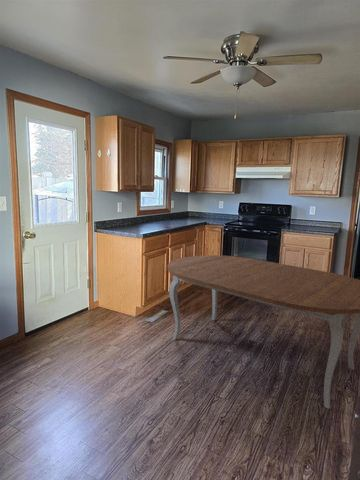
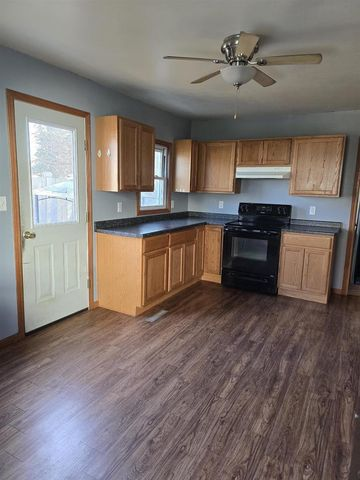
- dining table [167,254,360,410]
